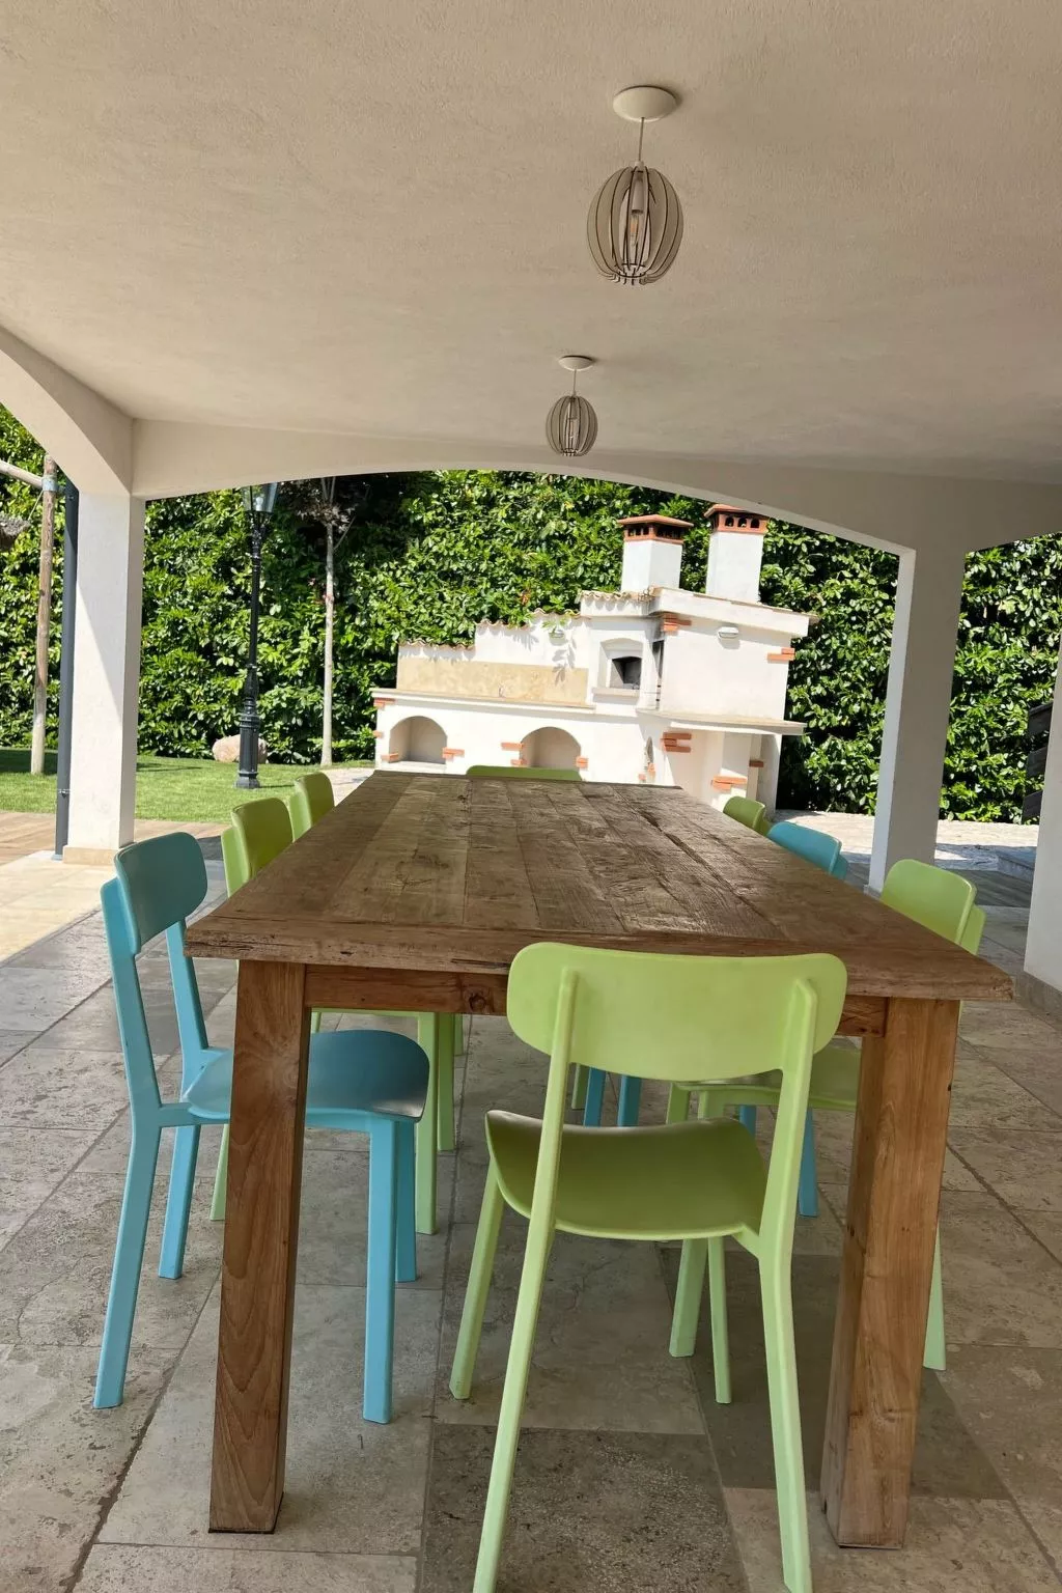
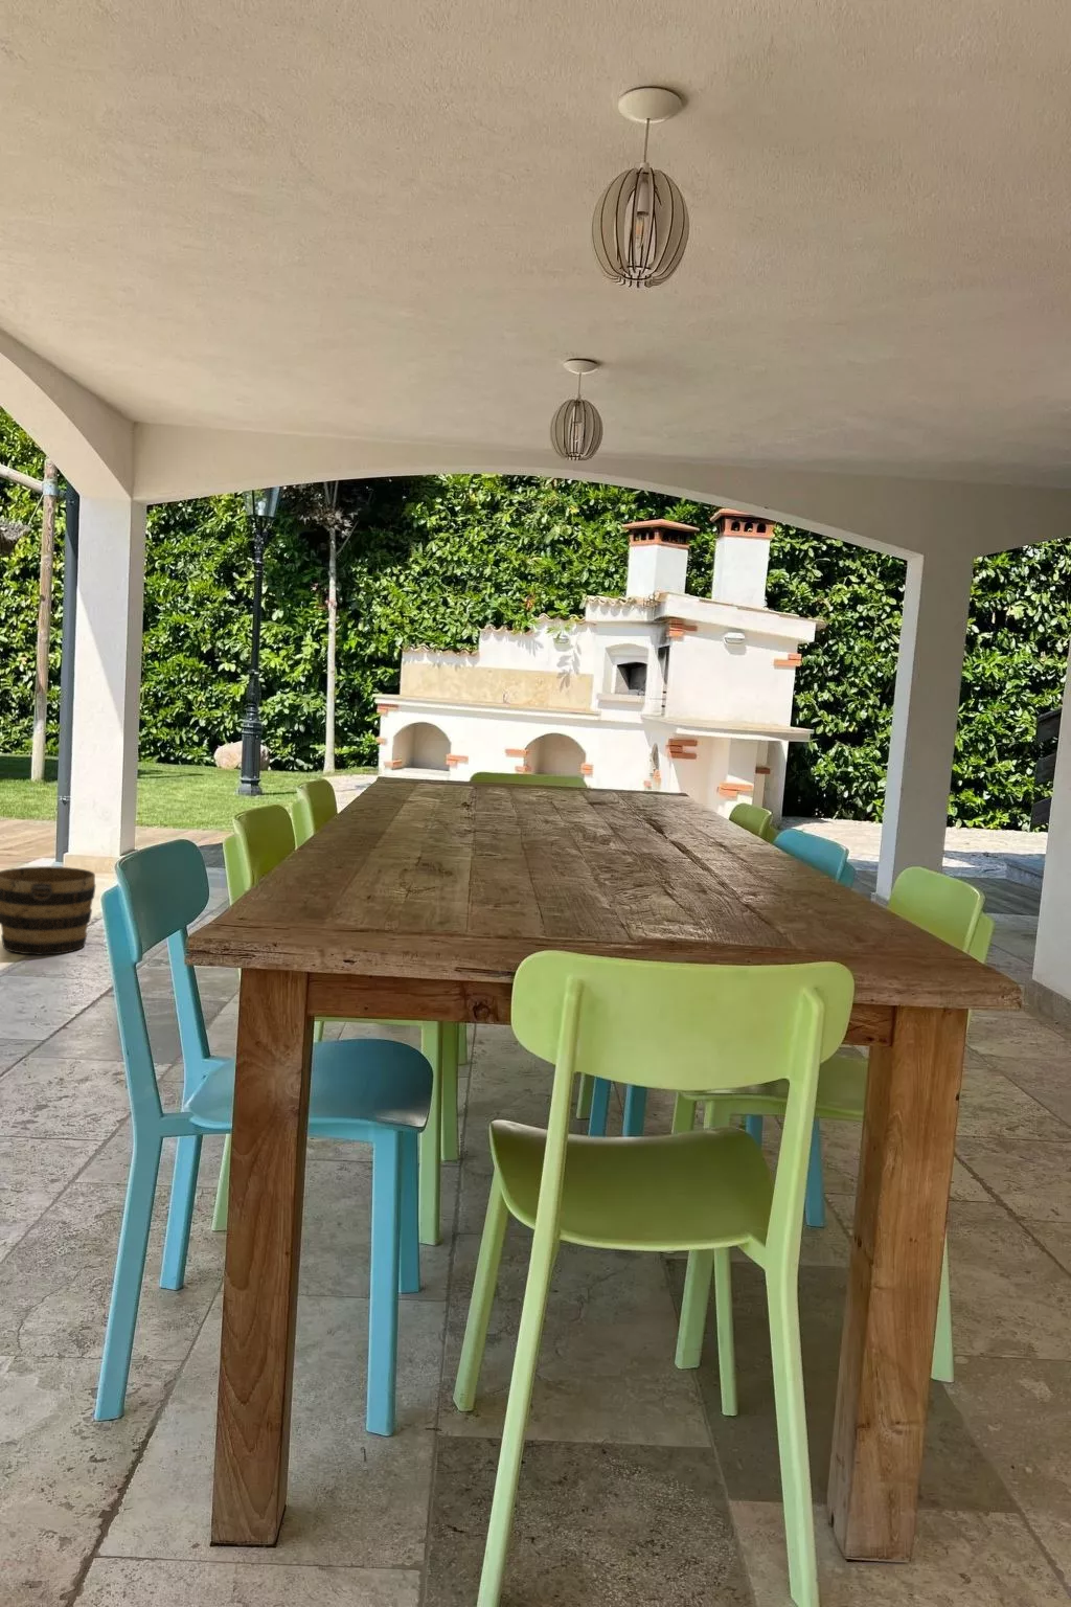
+ bucket [0,866,97,957]
